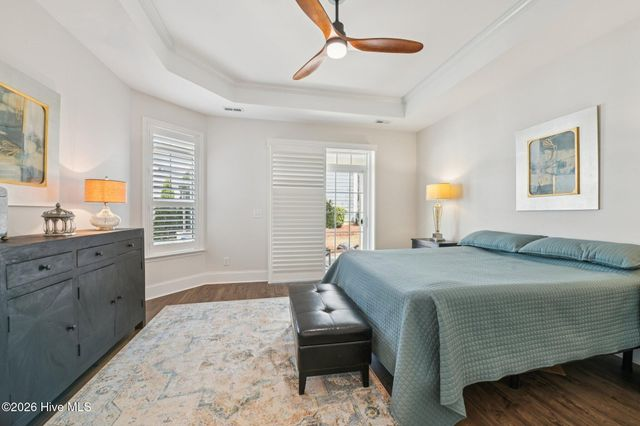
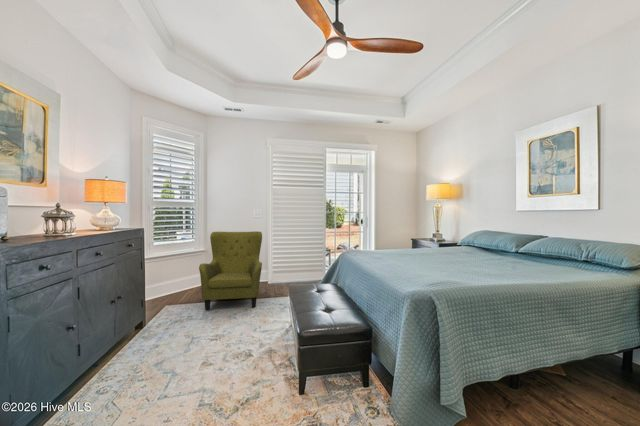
+ armchair [198,230,263,311]
